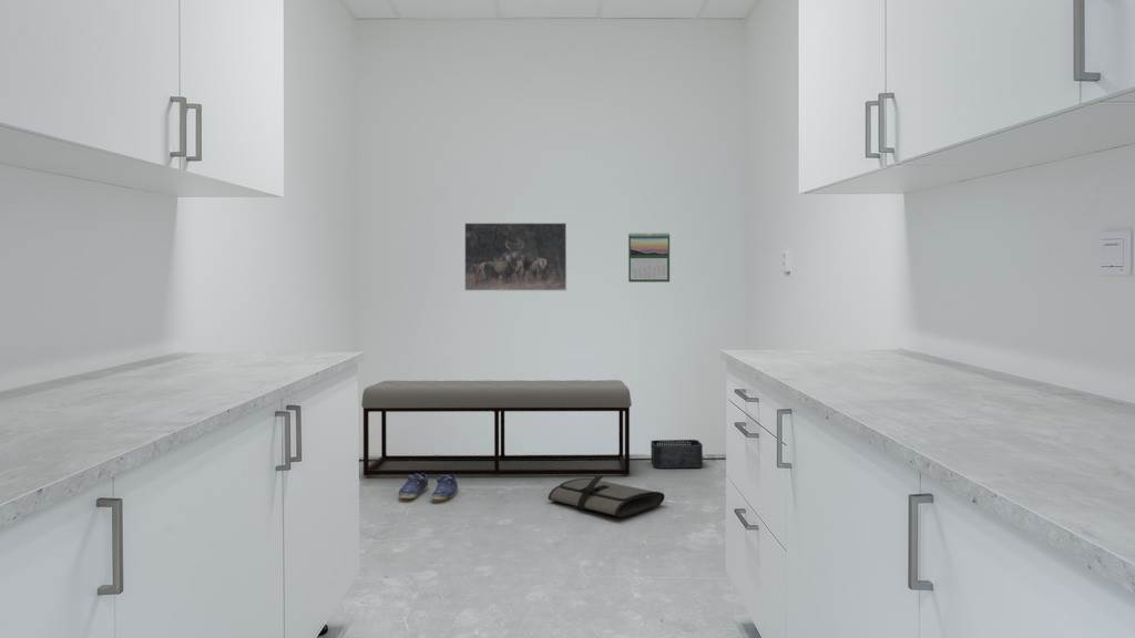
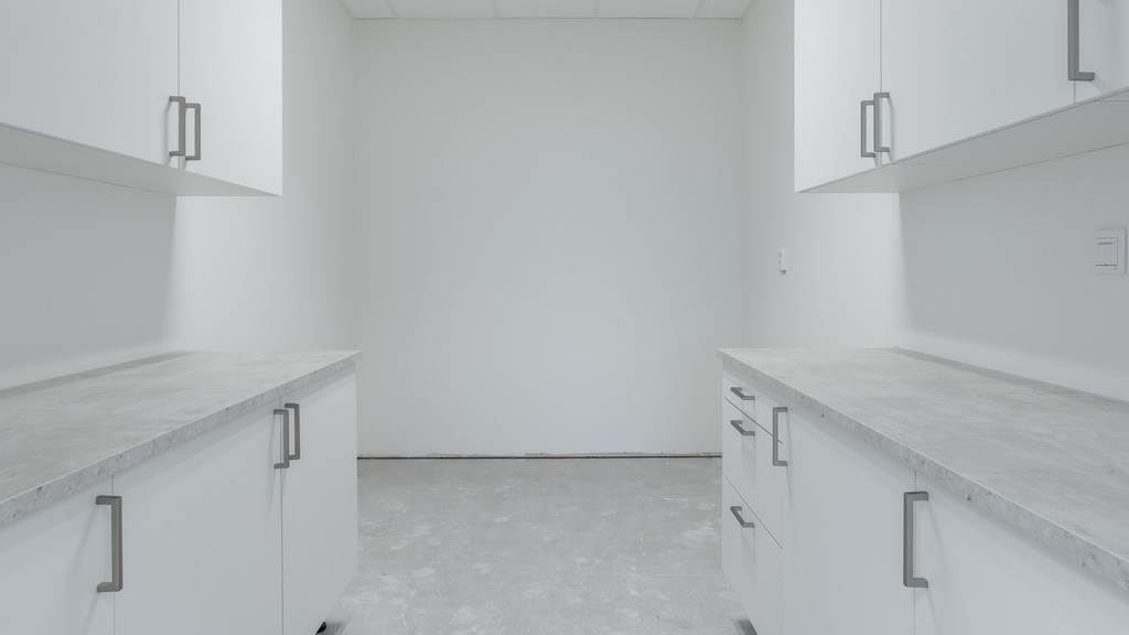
- tool roll [548,474,665,518]
- storage bin [650,439,704,470]
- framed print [463,222,568,292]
- calendar [627,231,671,284]
- shoe [398,473,459,501]
- bench [360,379,633,476]
